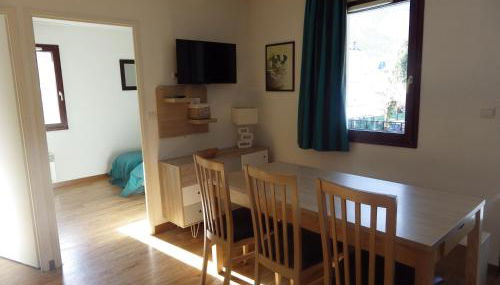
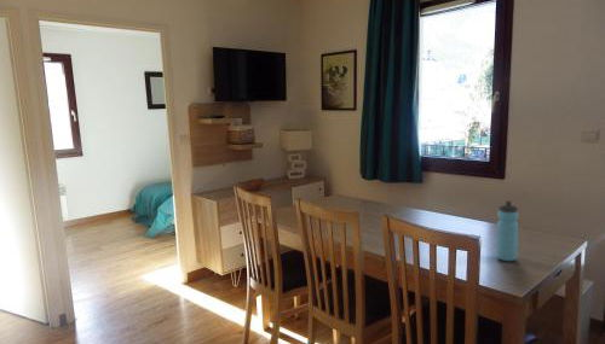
+ water bottle [495,199,519,262]
